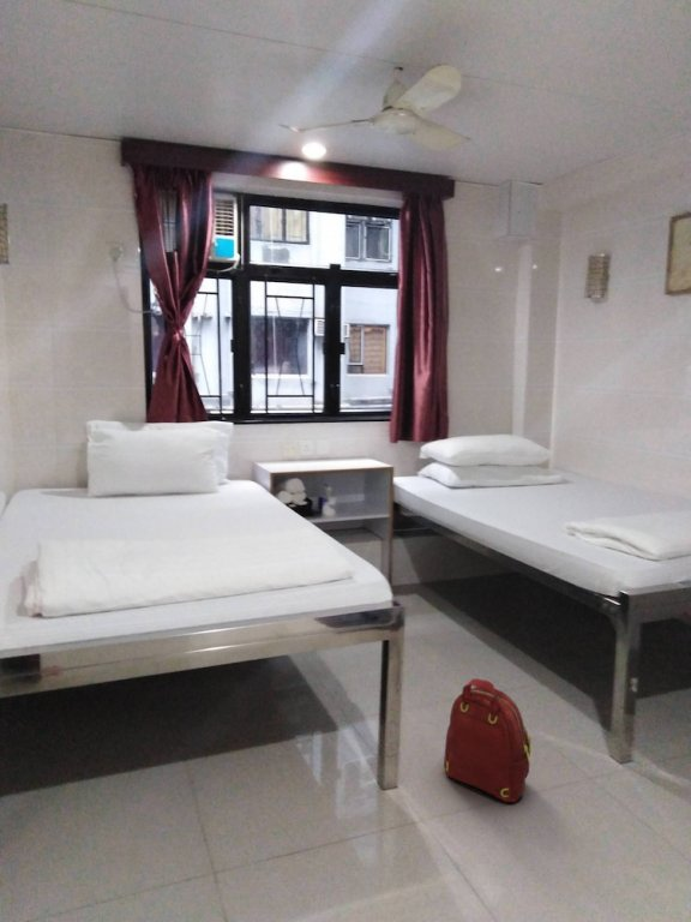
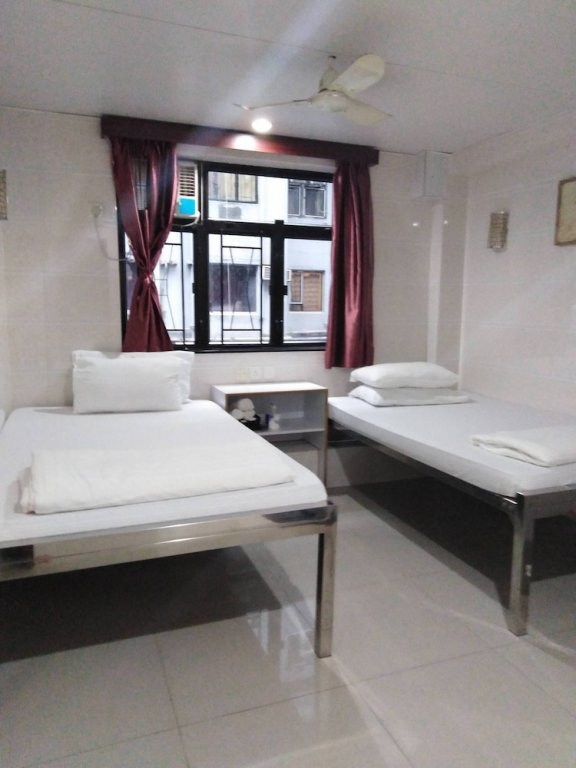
- backpack [443,677,533,806]
